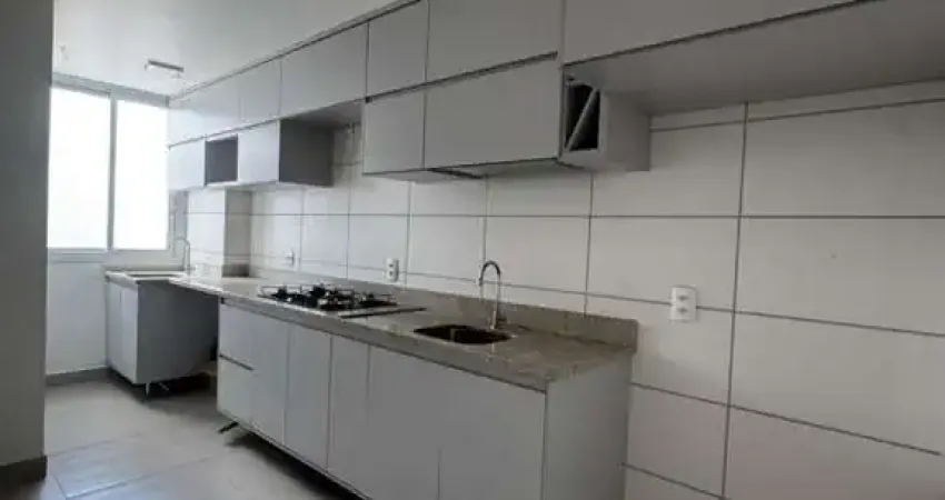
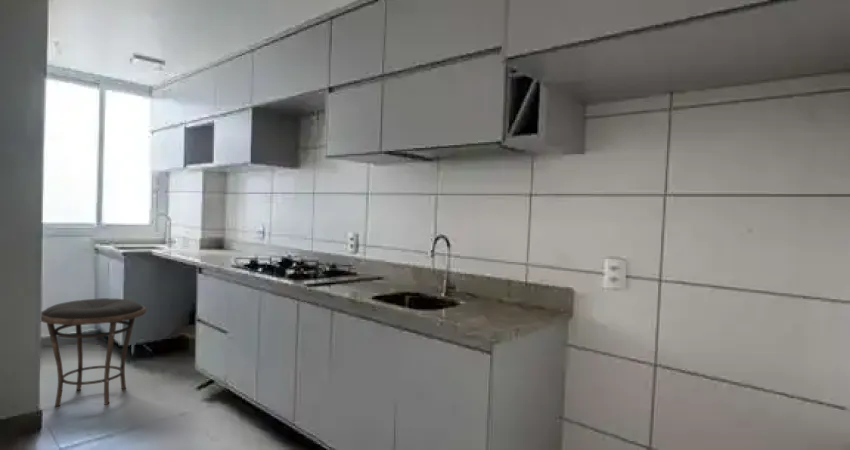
+ side table [40,297,147,407]
